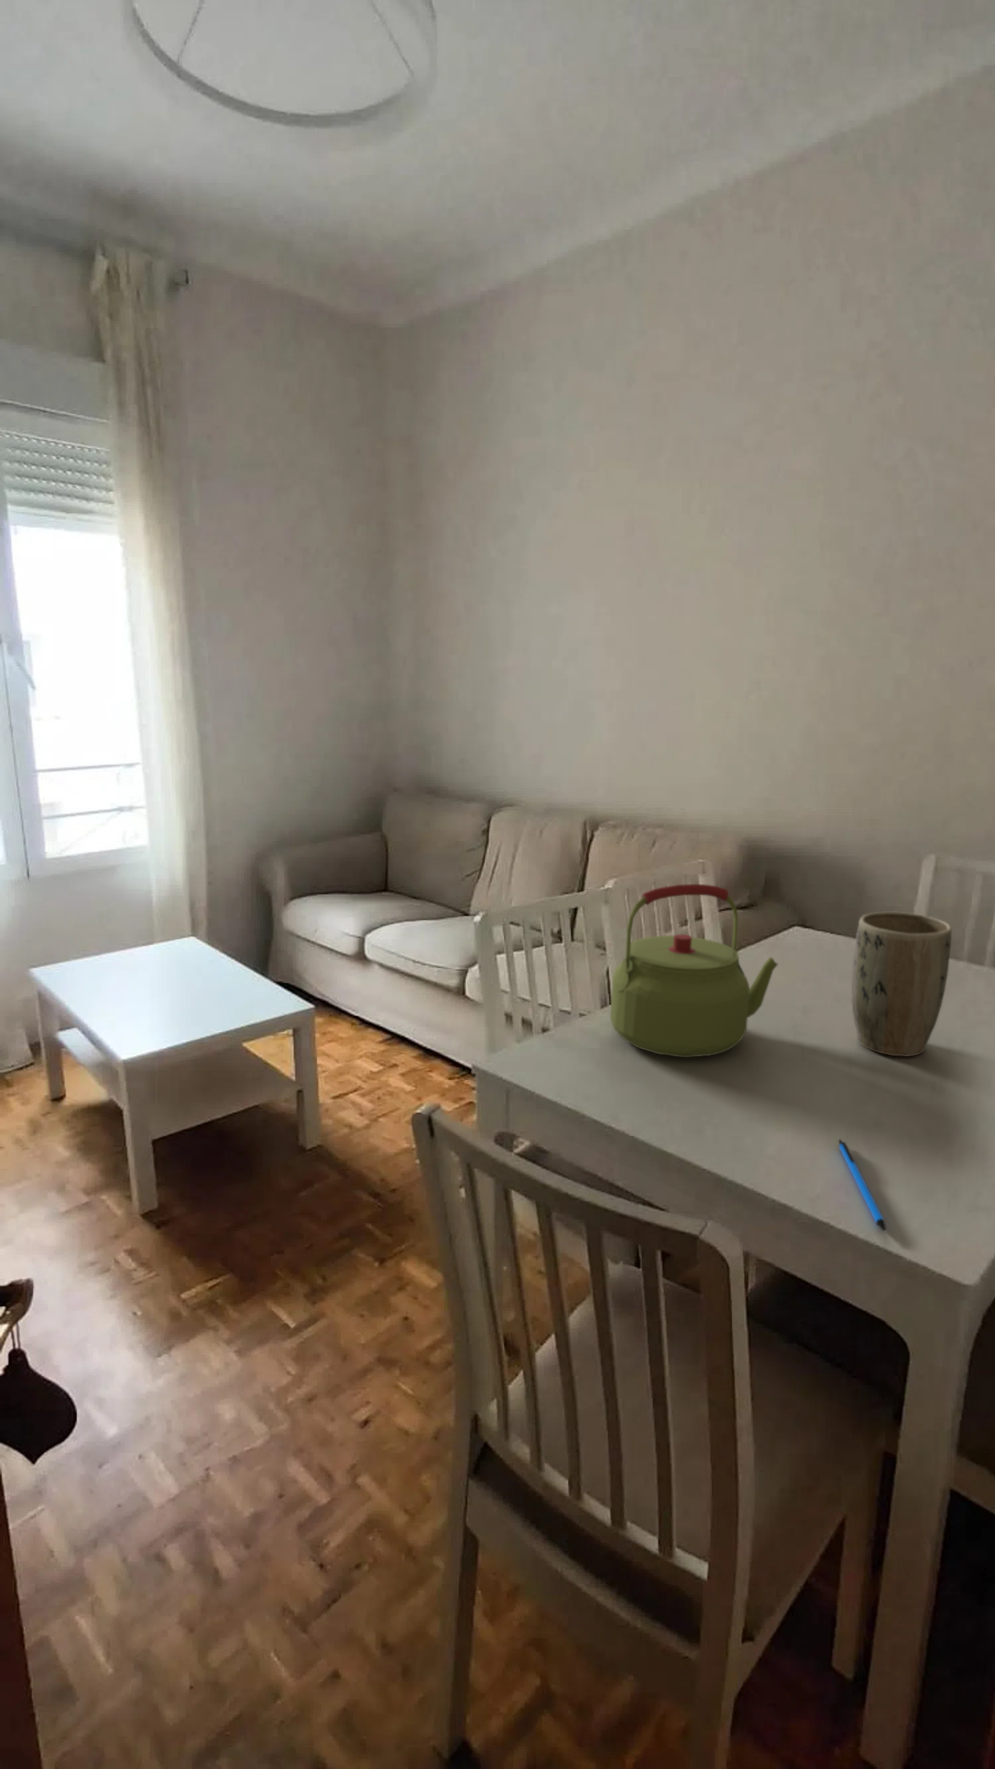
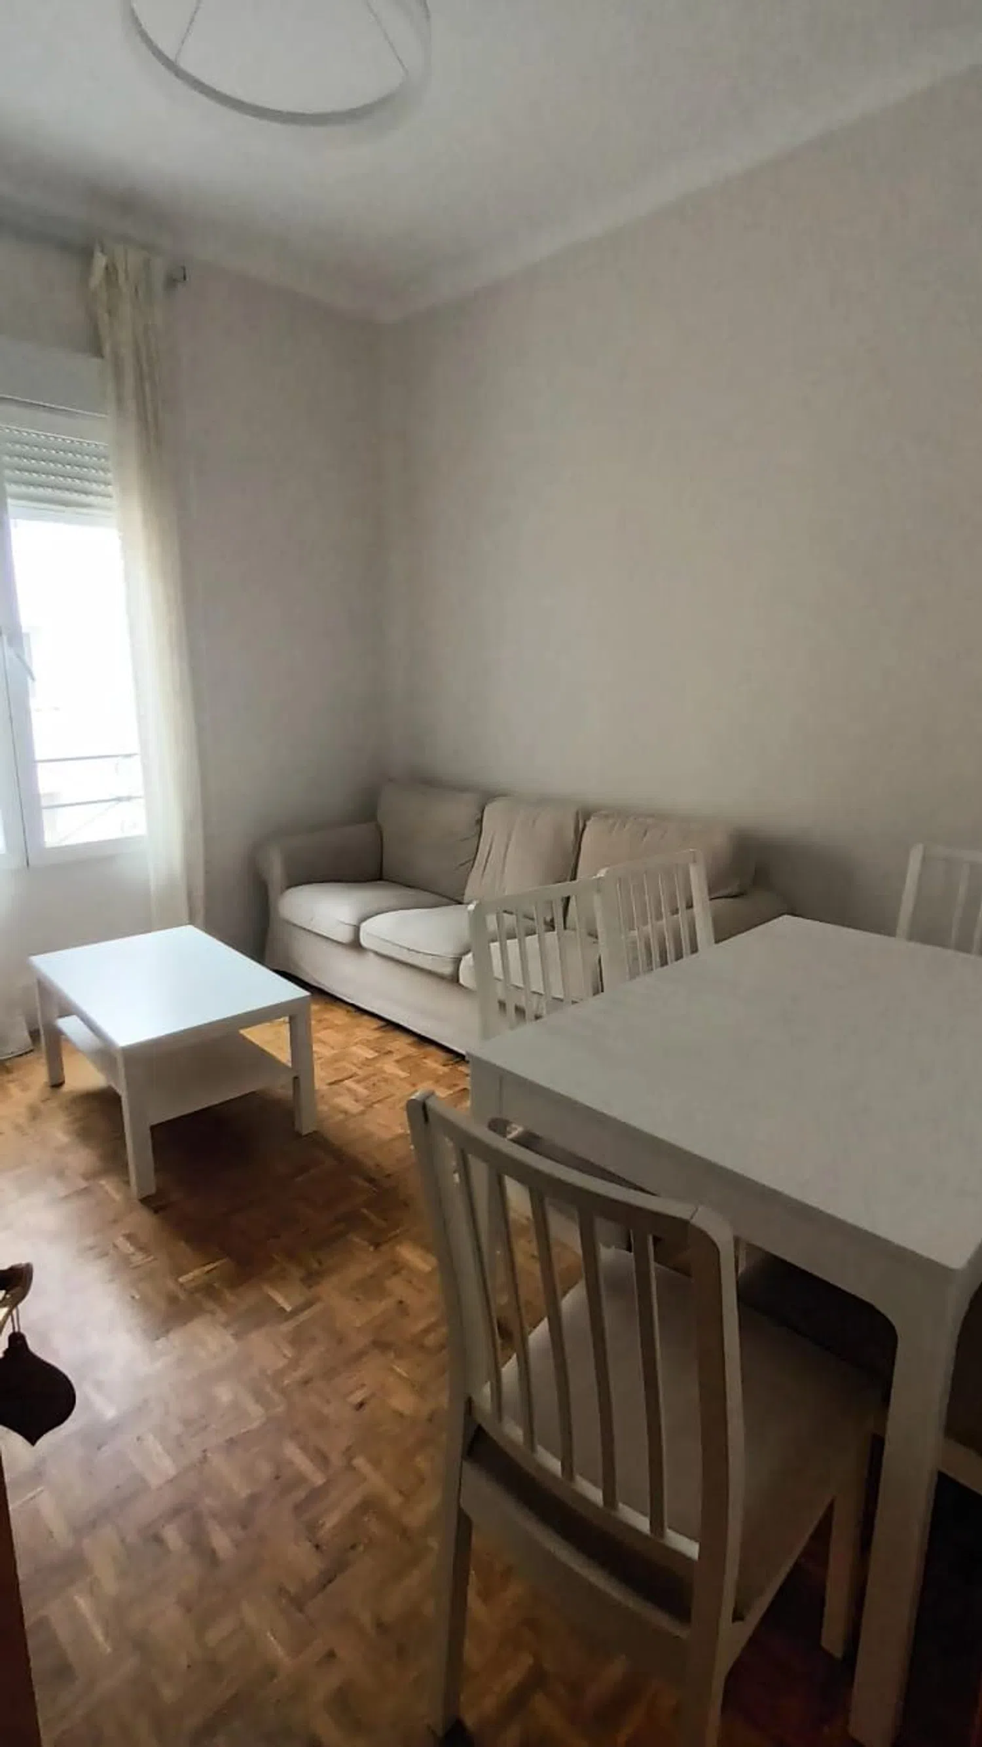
- pen [838,1138,887,1233]
- kettle [610,883,779,1058]
- plant pot [852,911,952,1057]
